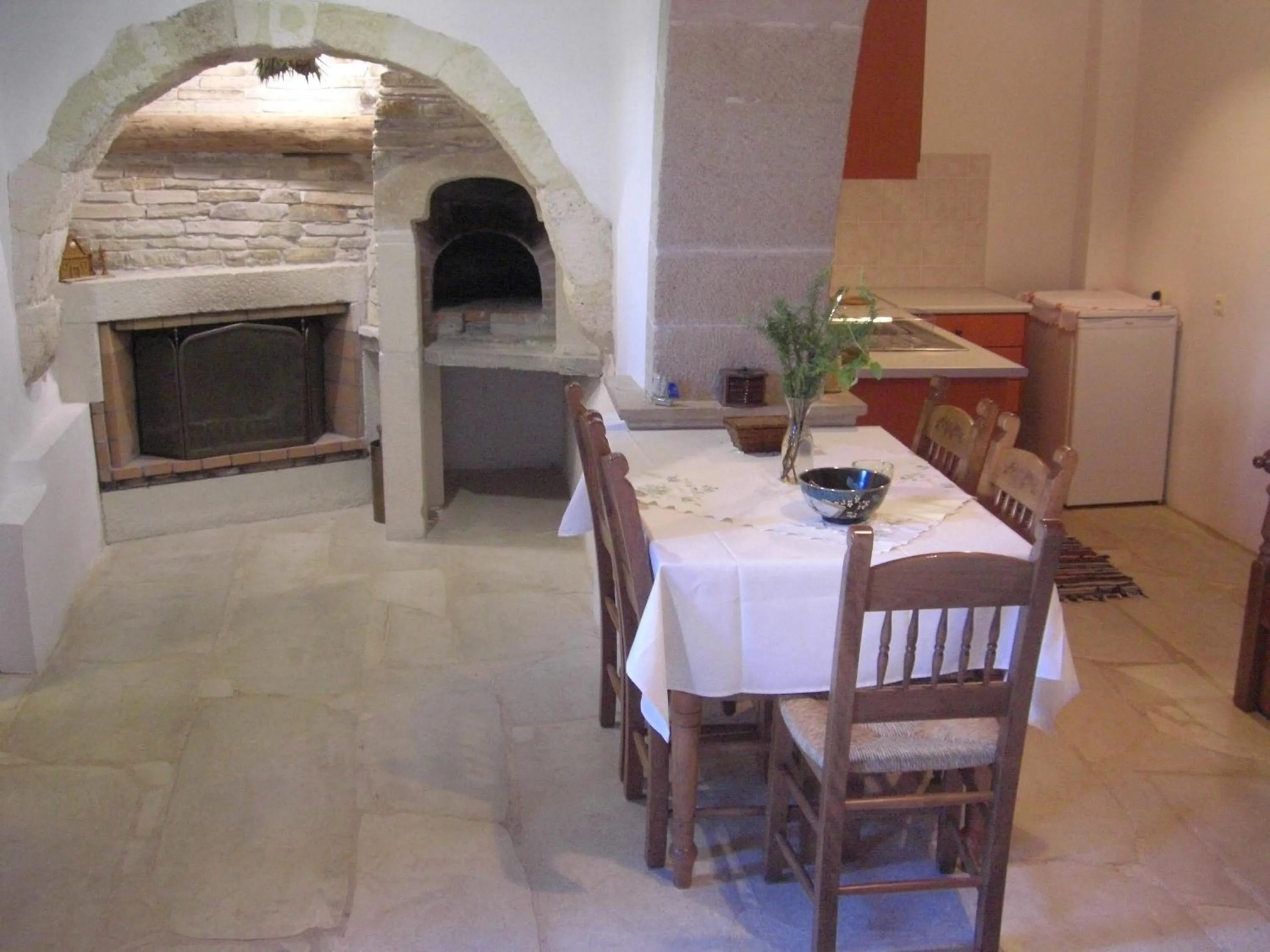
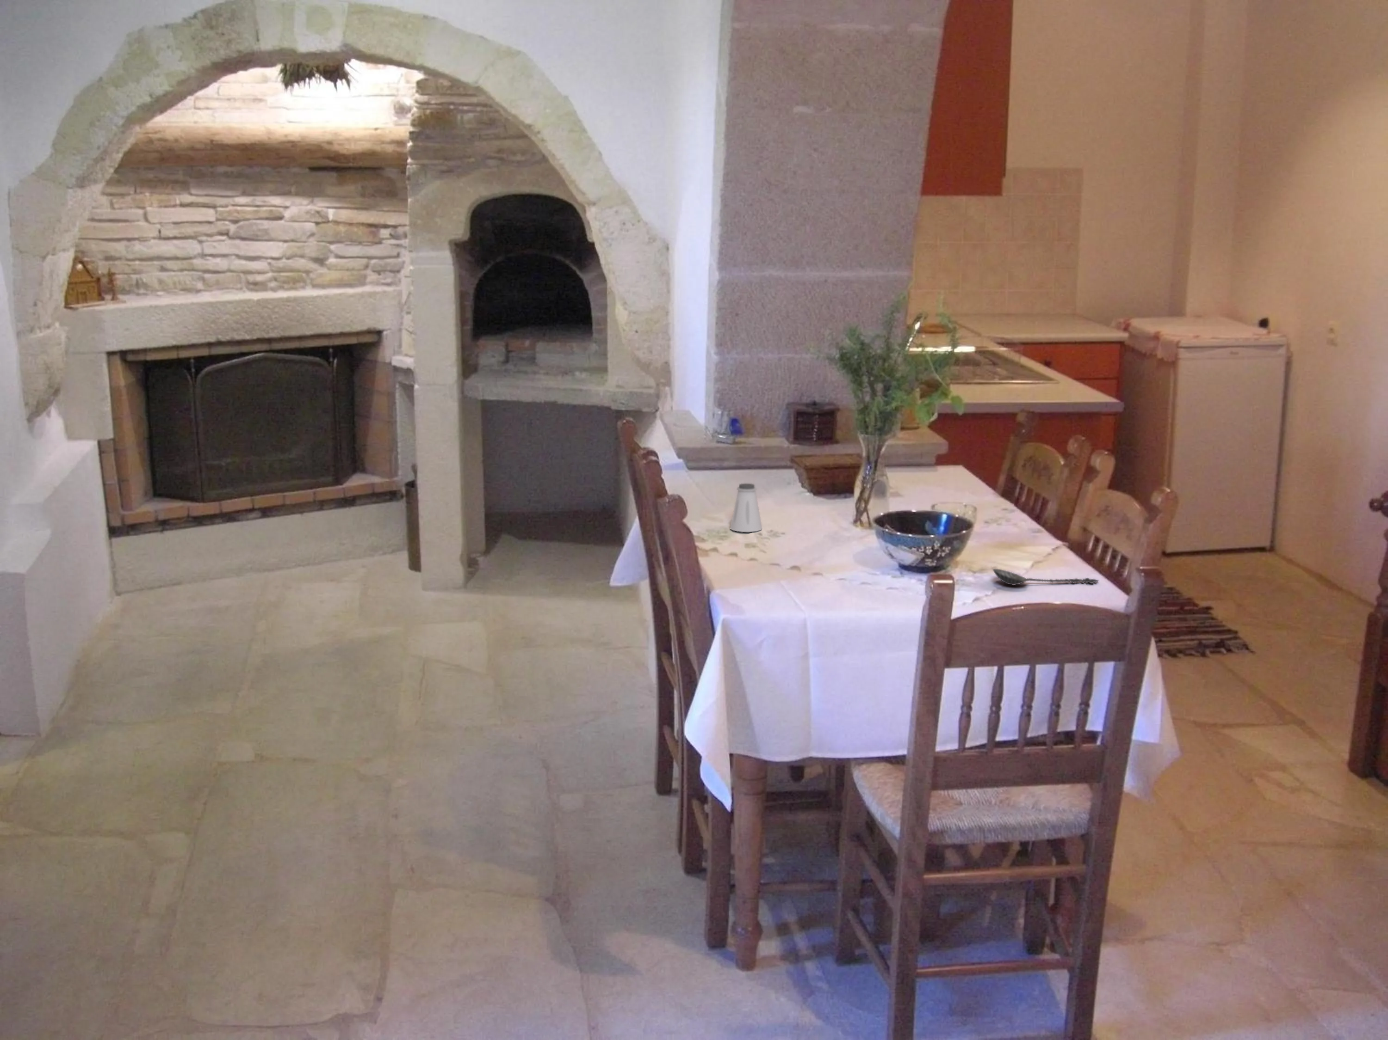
+ saltshaker [730,483,763,532]
+ spoon [992,568,1099,586]
